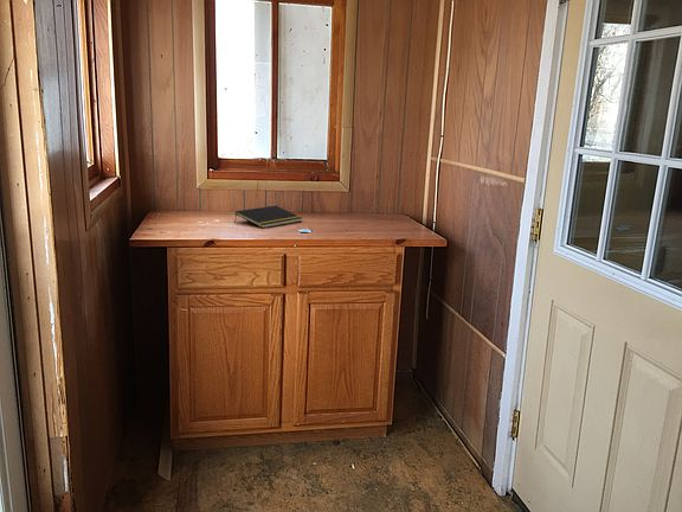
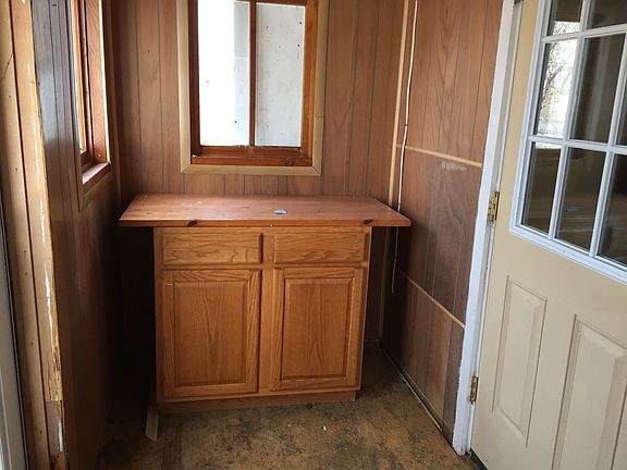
- notepad [233,205,303,229]
